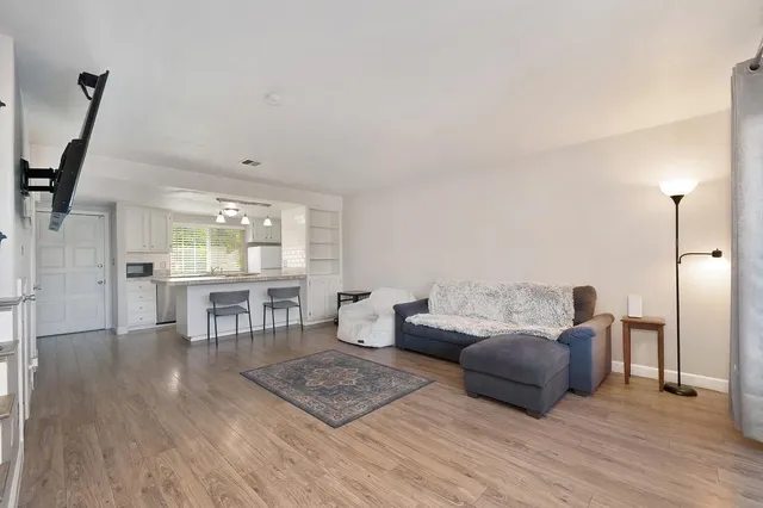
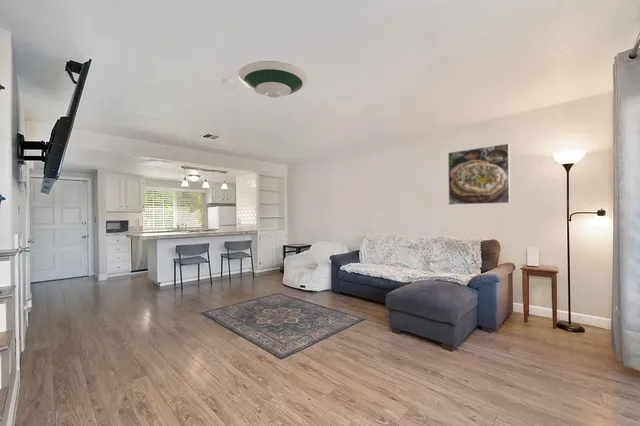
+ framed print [447,142,511,206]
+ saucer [237,60,309,99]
